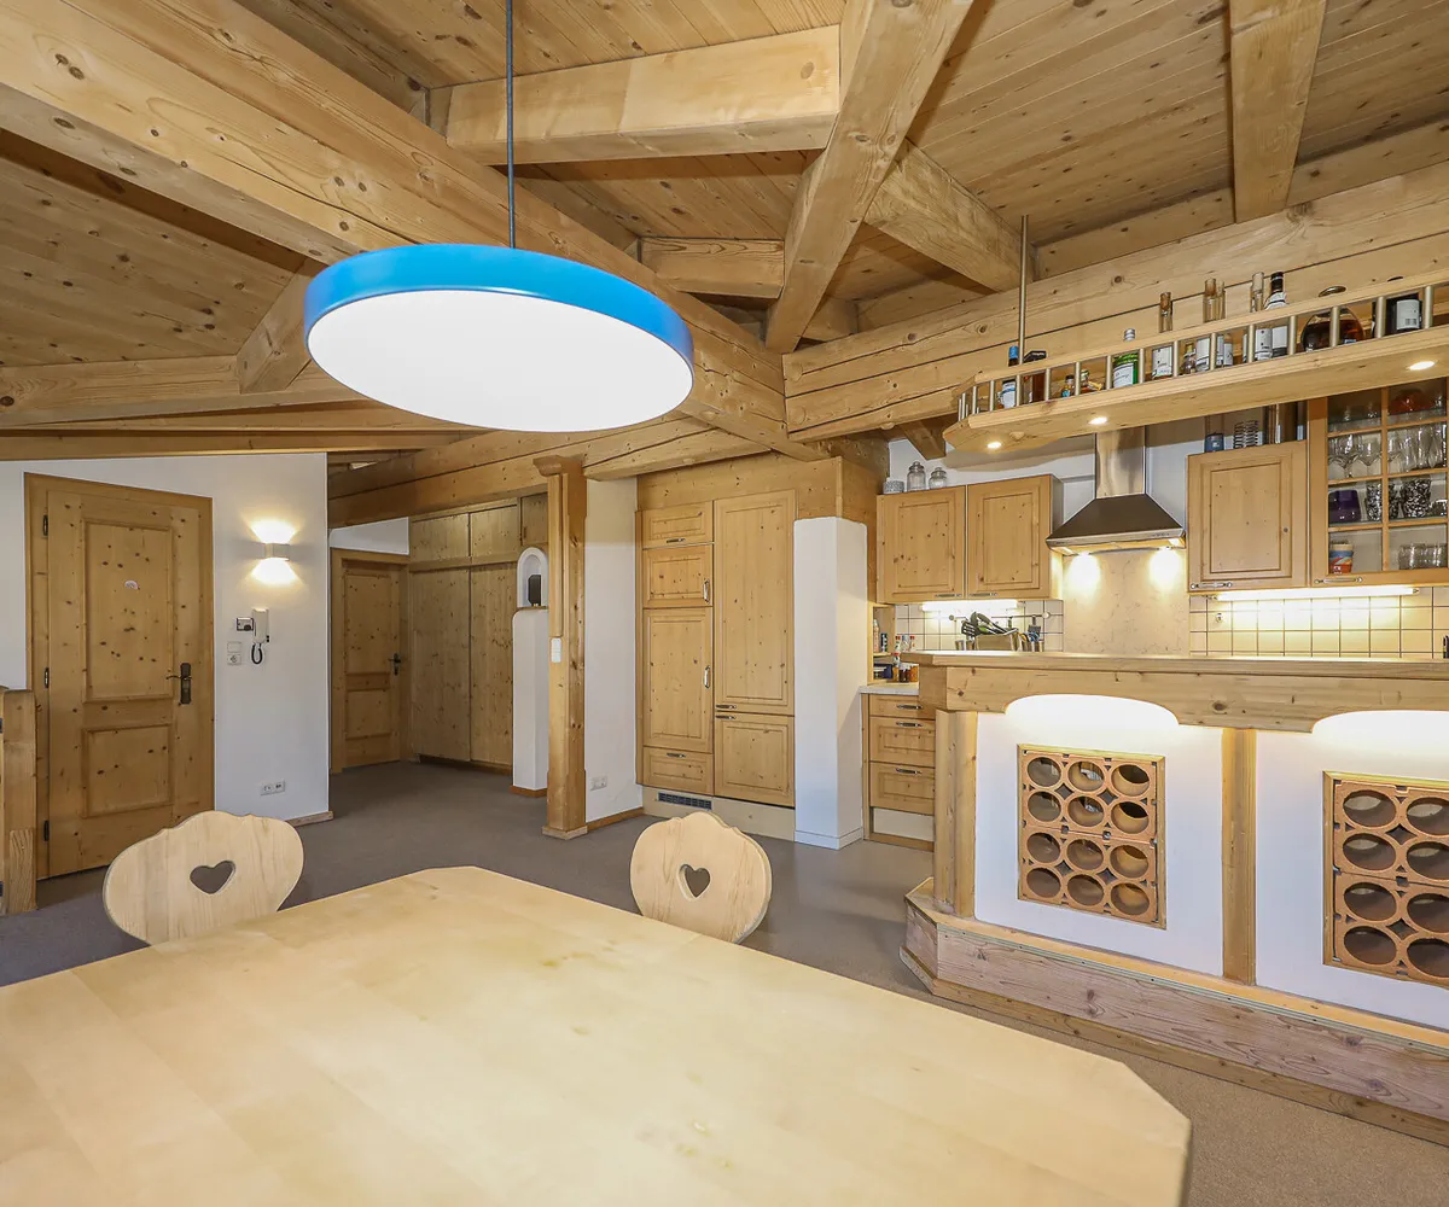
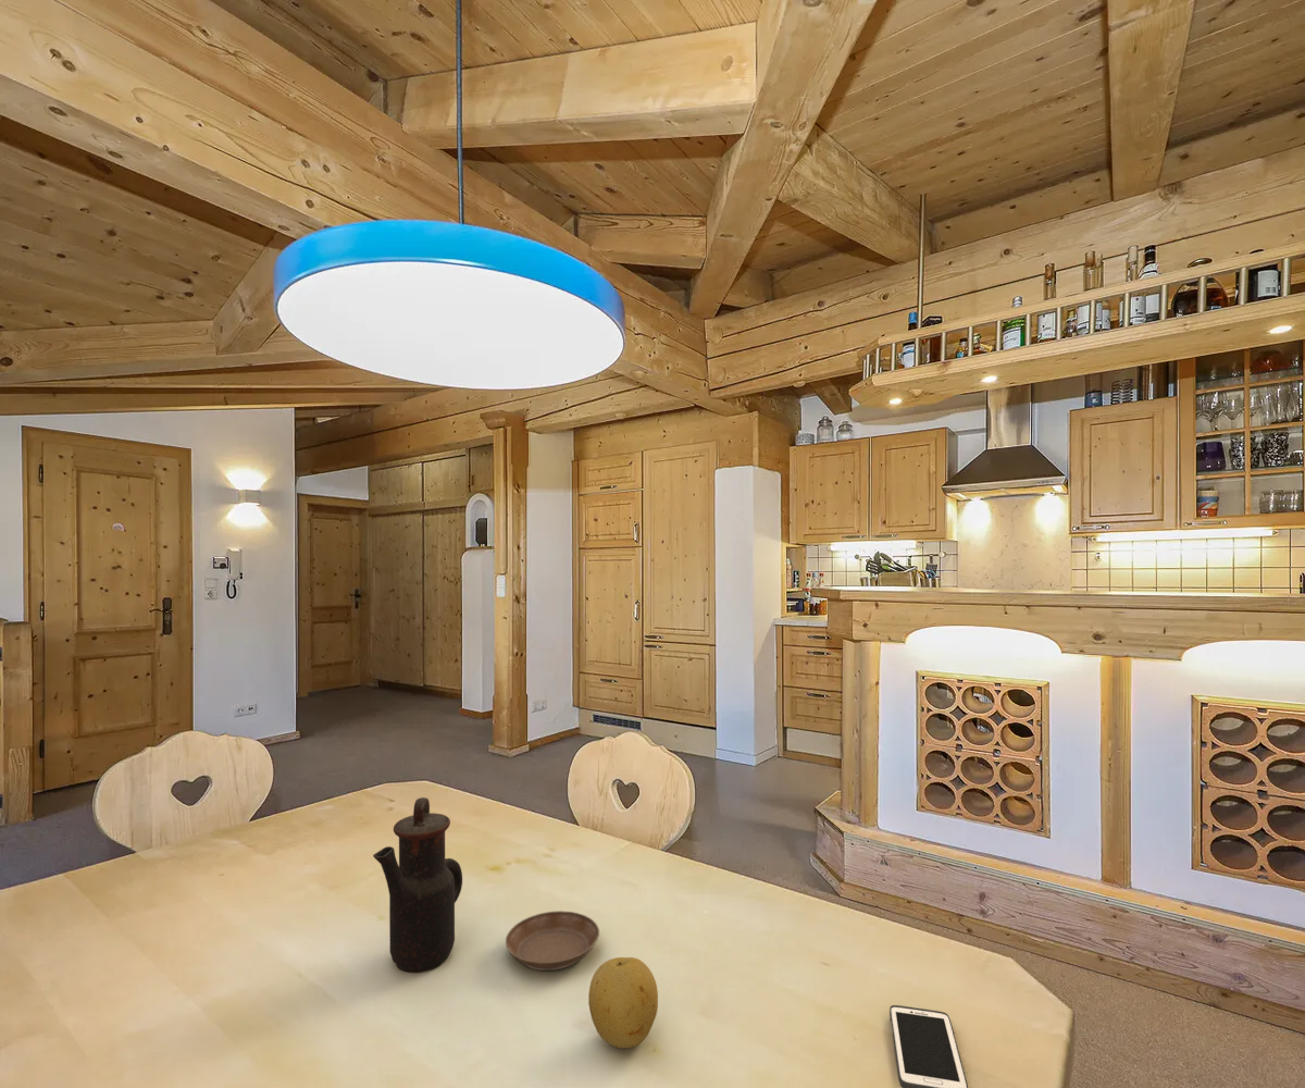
+ teapot [372,796,463,974]
+ cell phone [888,1004,969,1088]
+ fruit [587,956,659,1050]
+ saucer [505,910,600,972]
